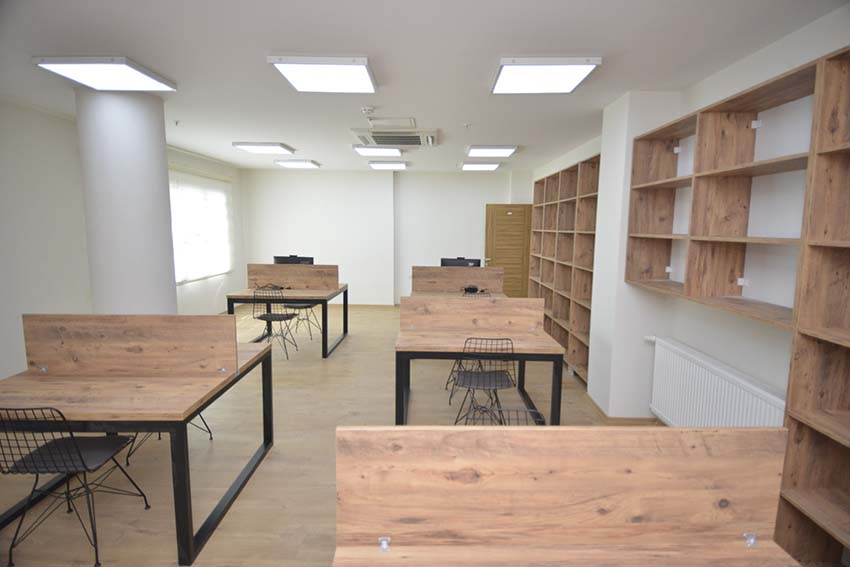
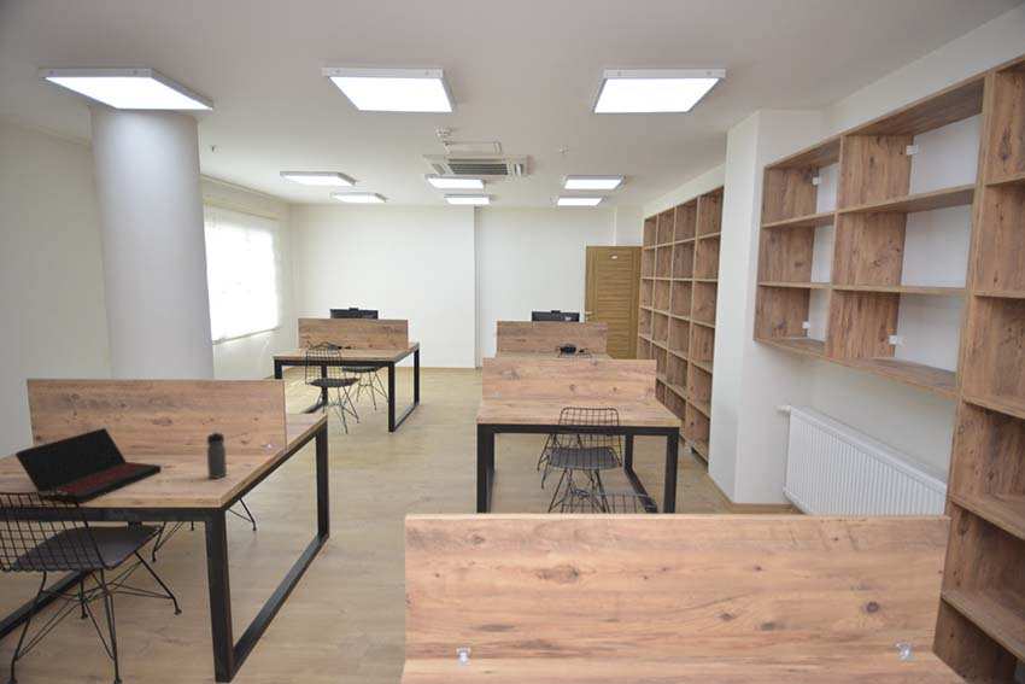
+ laptop [14,427,163,504]
+ water bottle [206,431,228,480]
